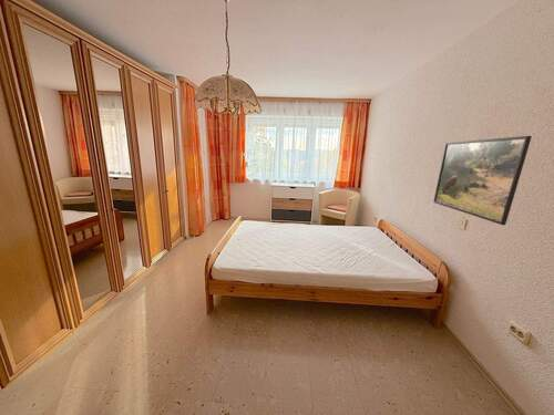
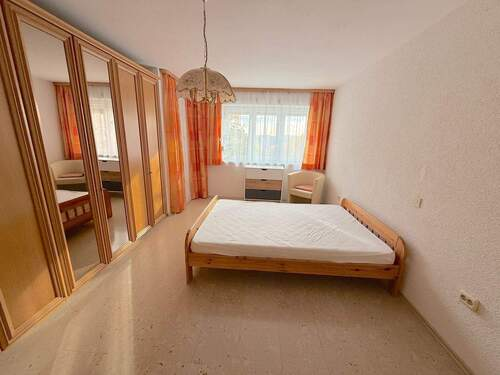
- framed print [432,135,533,226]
